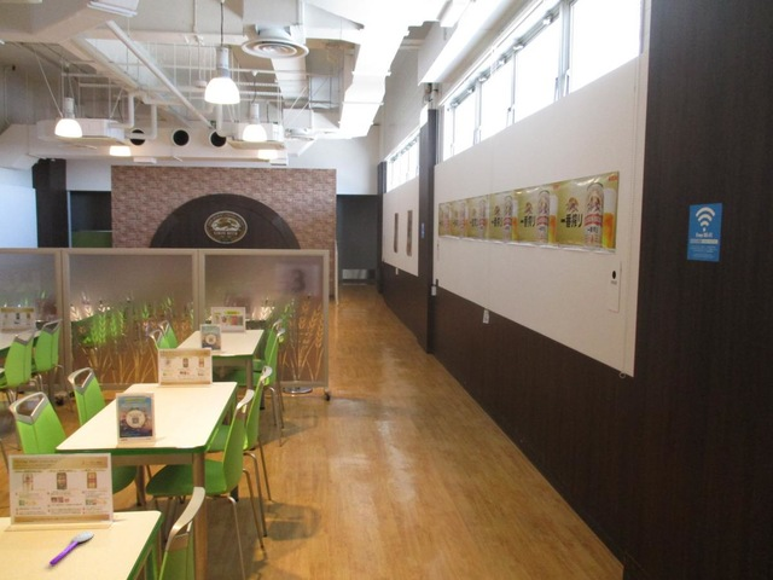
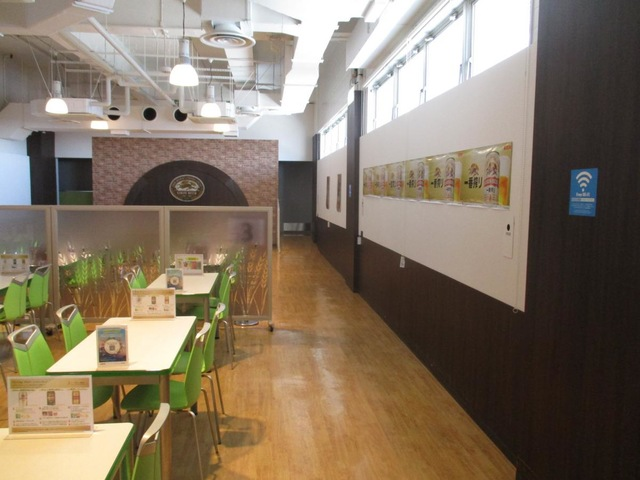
- spoon [48,530,95,566]
